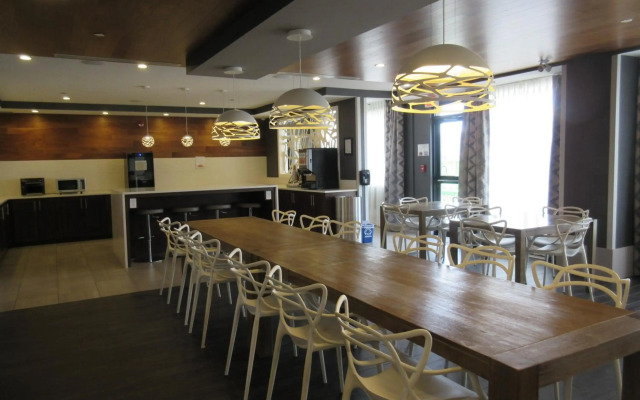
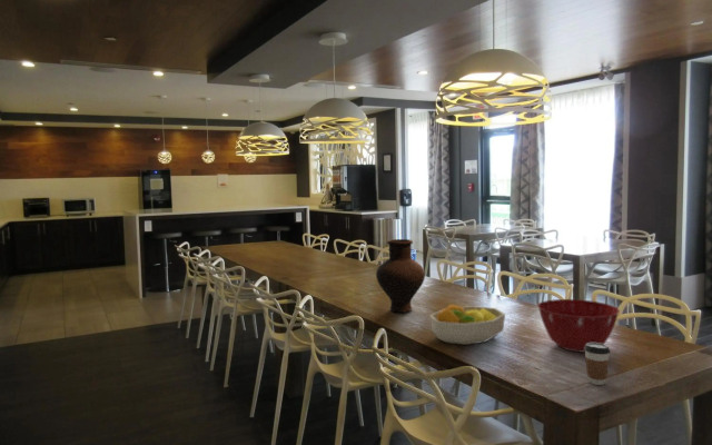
+ coffee cup [584,343,612,386]
+ fruit bowl [428,303,506,346]
+ vase [375,238,426,313]
+ mixing bowl [536,298,621,353]
